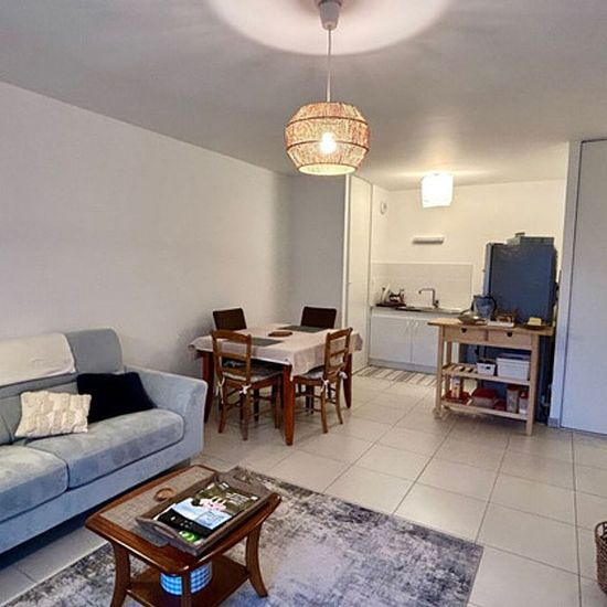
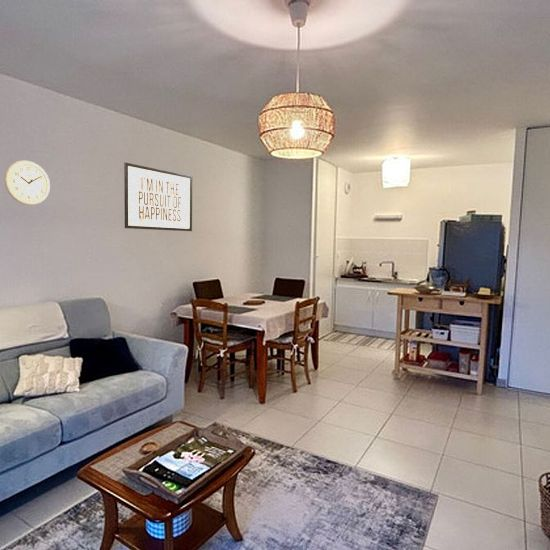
+ mirror [123,162,193,232]
+ wall clock [4,159,51,206]
